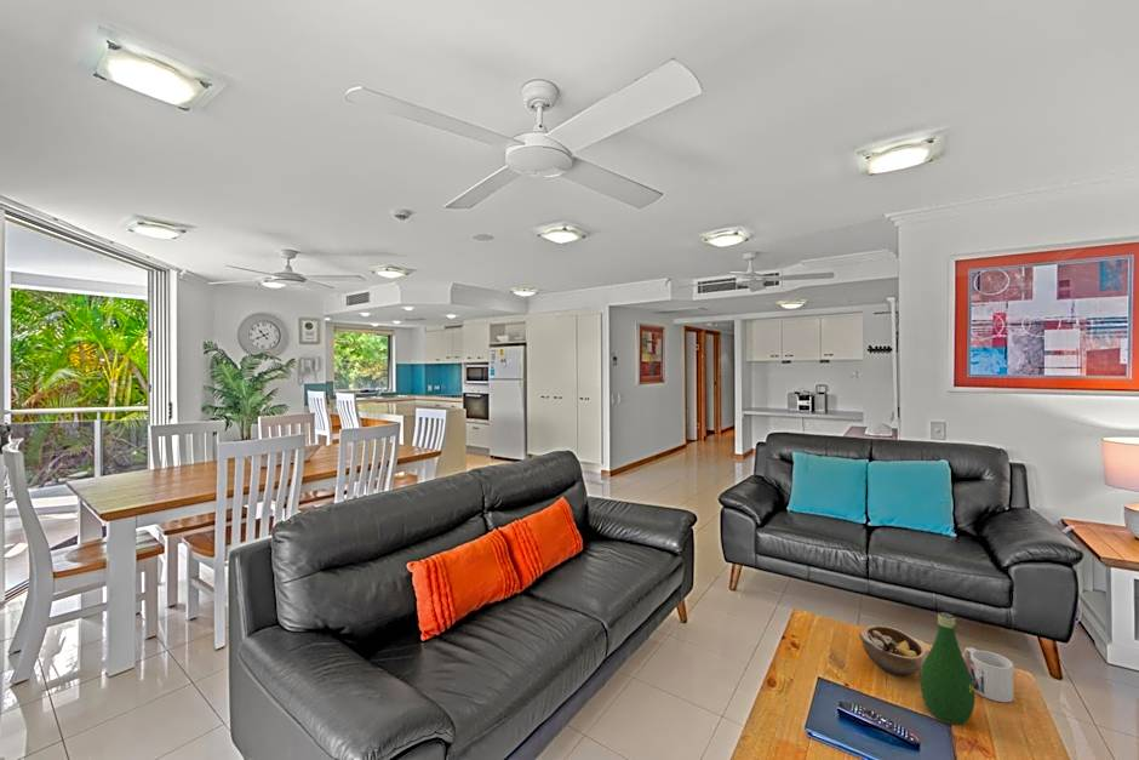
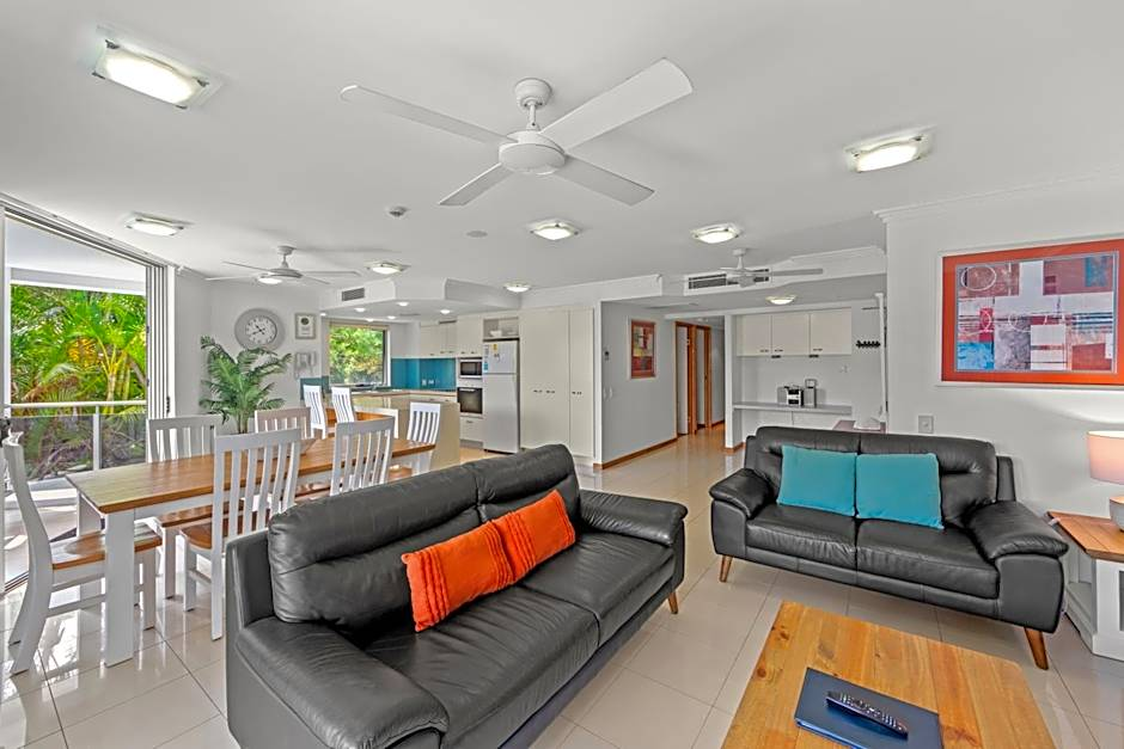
- bottle [920,611,975,726]
- mug [962,646,1014,703]
- bowl [858,624,931,678]
